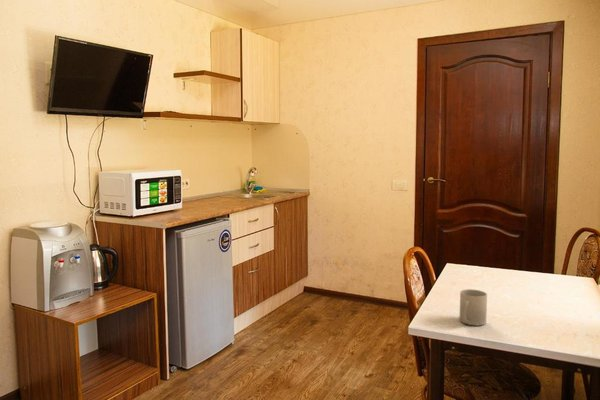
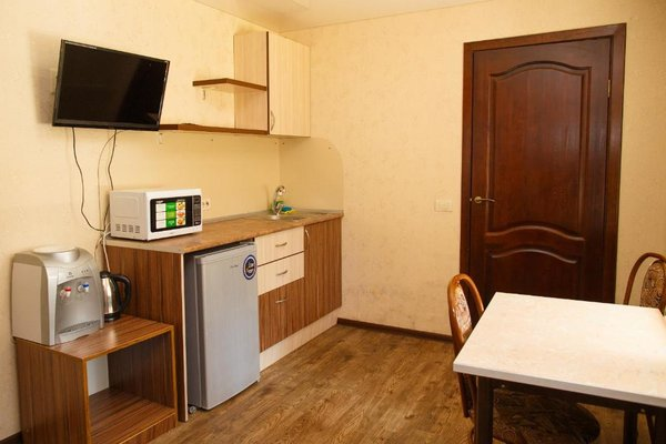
- mug [459,288,488,326]
